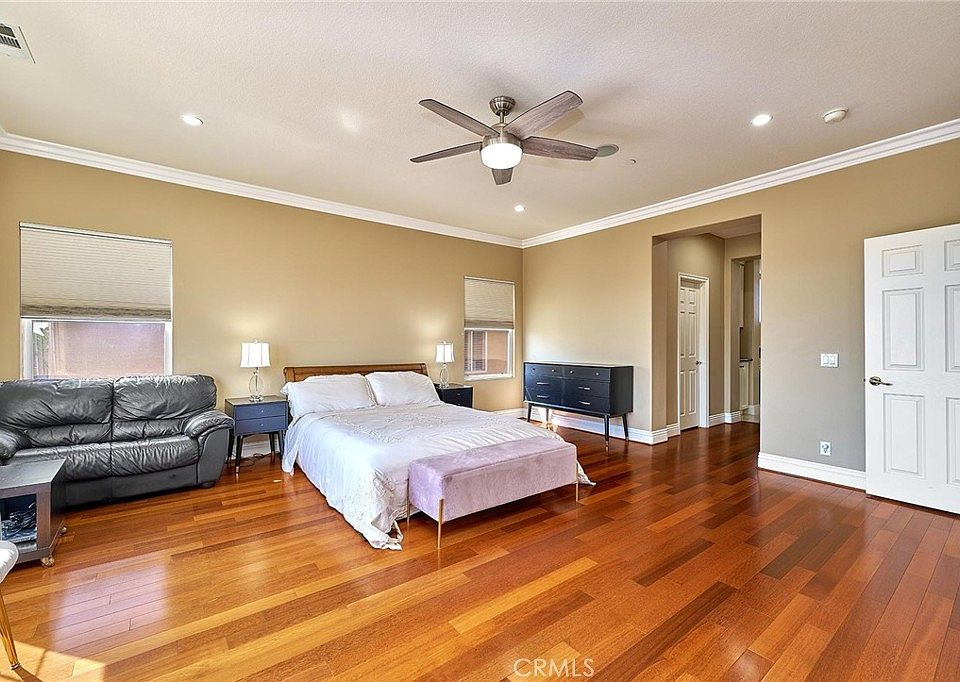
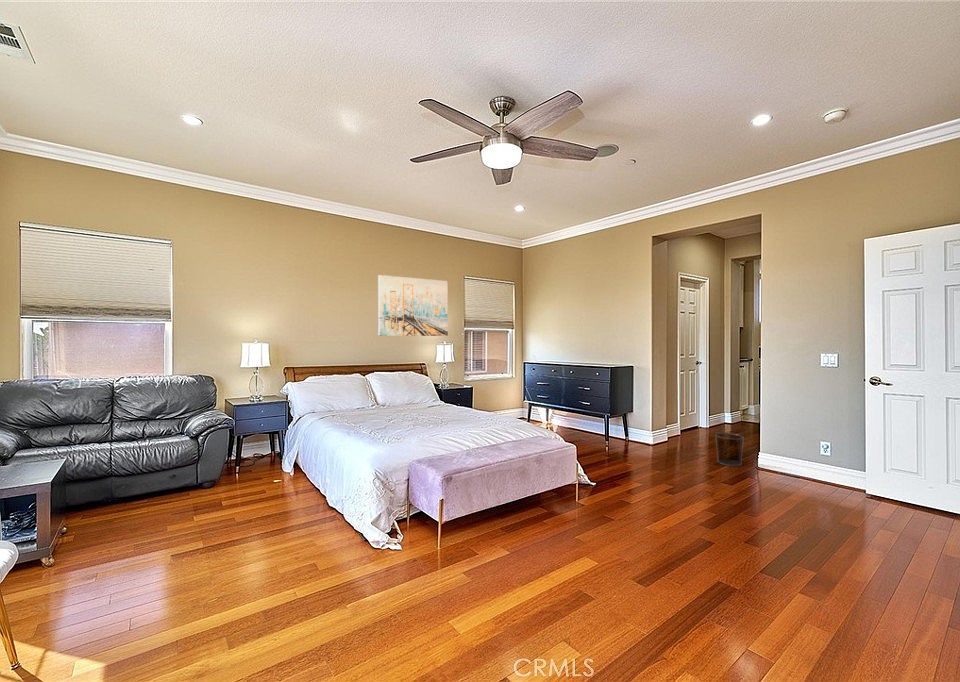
+ wall art [377,274,449,337]
+ waste bin [714,432,745,467]
